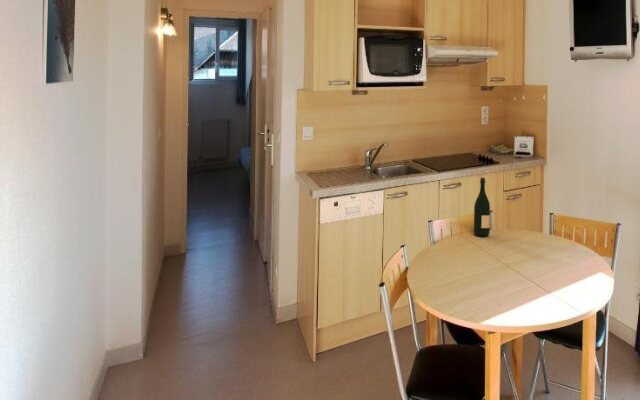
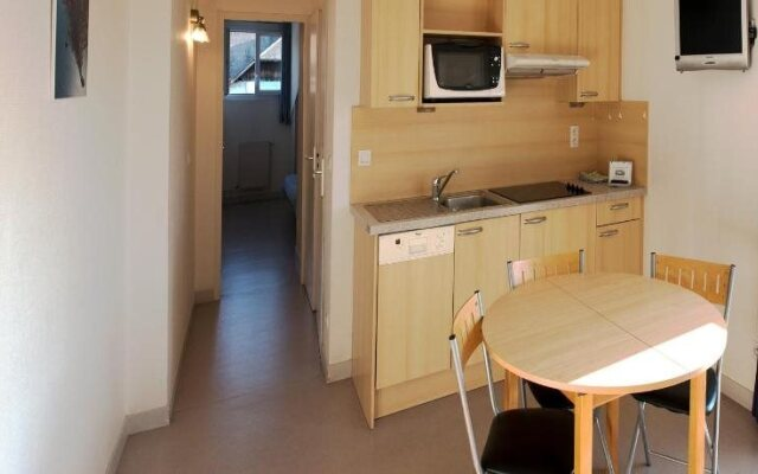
- wine bottle [473,177,491,237]
